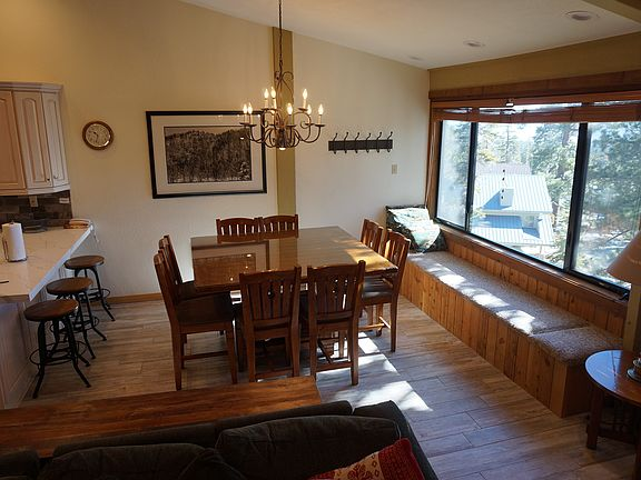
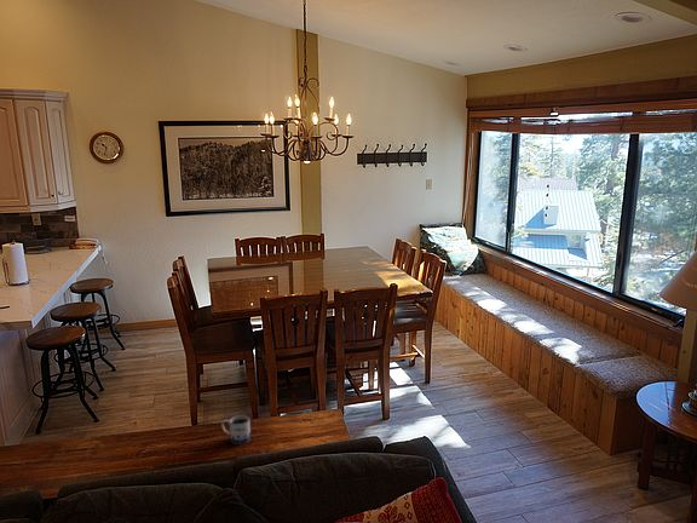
+ mug [220,414,252,446]
